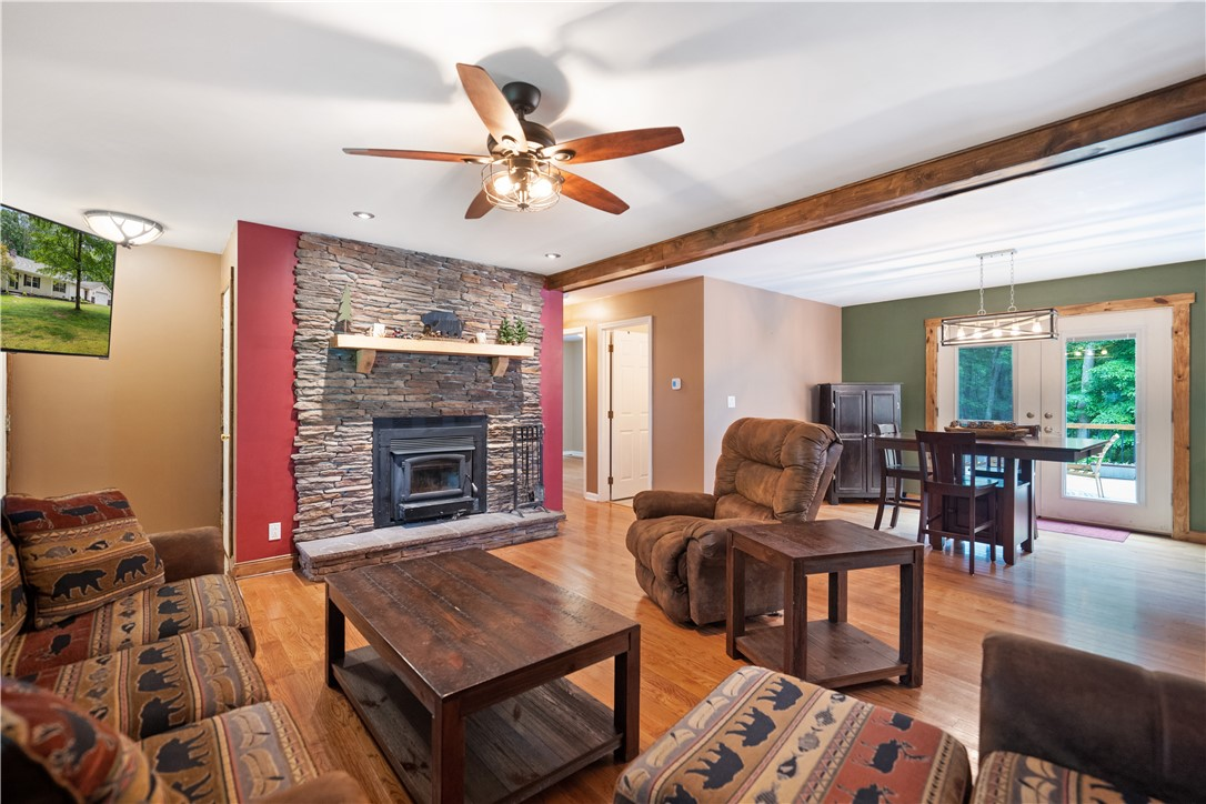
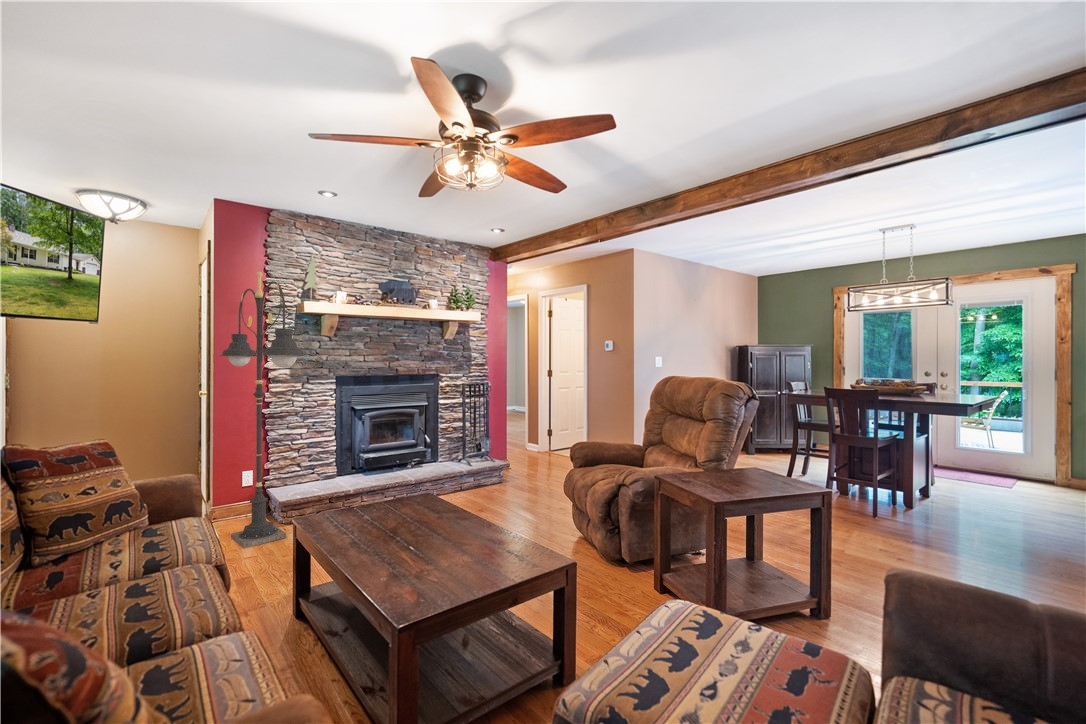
+ floor lamp [219,271,307,549]
